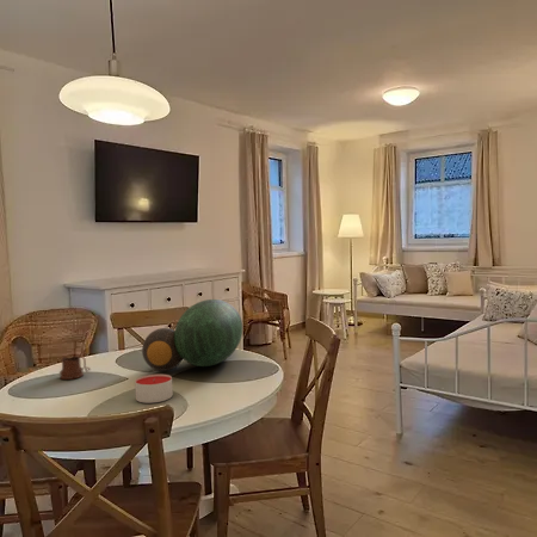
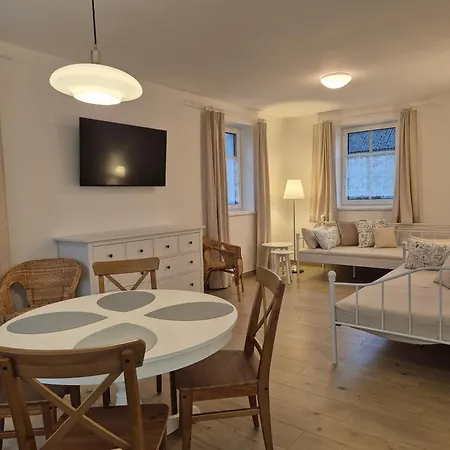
- mug [58,354,92,381]
- decorative bowl [141,298,243,372]
- candle [134,374,174,405]
